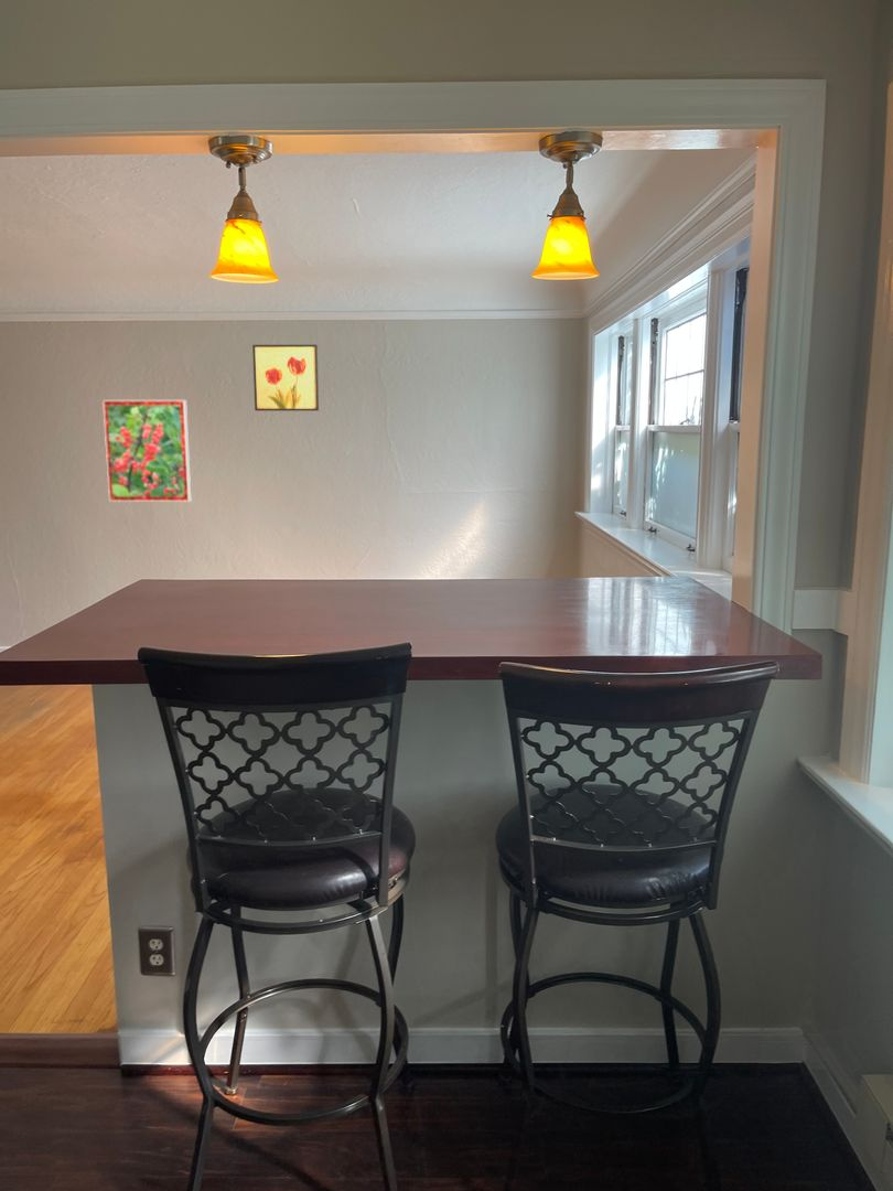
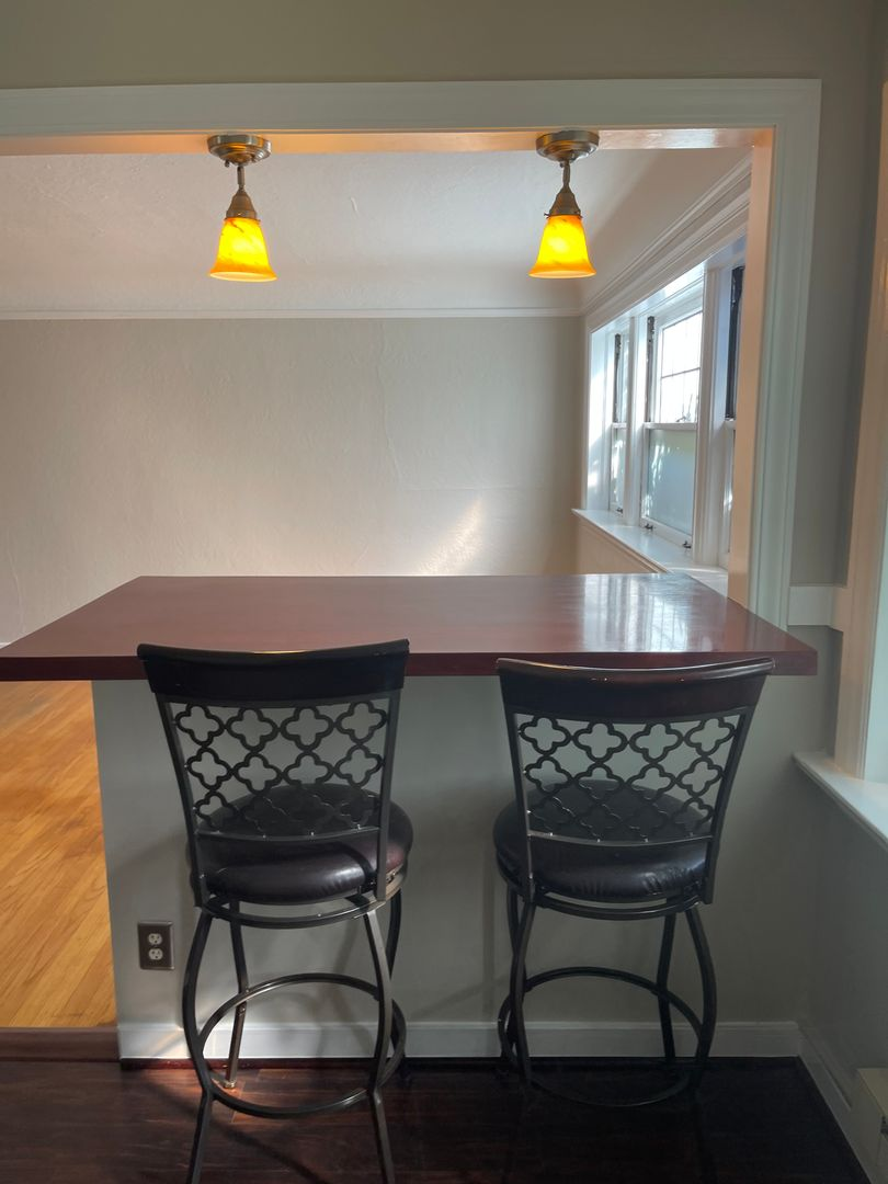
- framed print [101,399,192,503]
- wall art [251,344,320,411]
